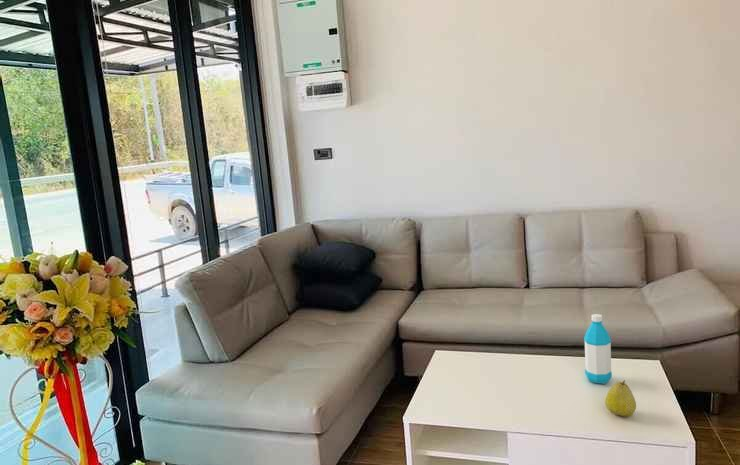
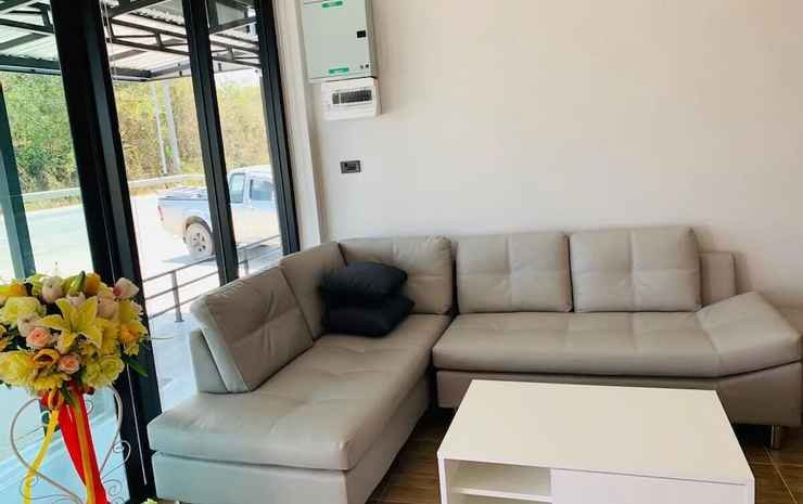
- fruit [604,379,637,418]
- water bottle [583,313,613,385]
